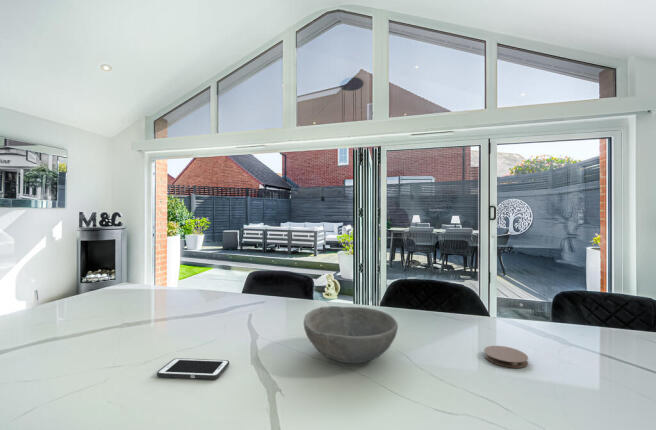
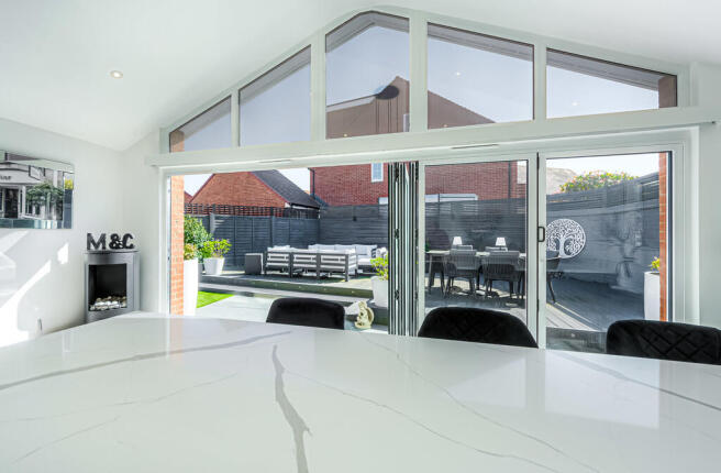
- coaster [483,345,529,369]
- bowl [303,305,399,364]
- cell phone [156,357,230,380]
